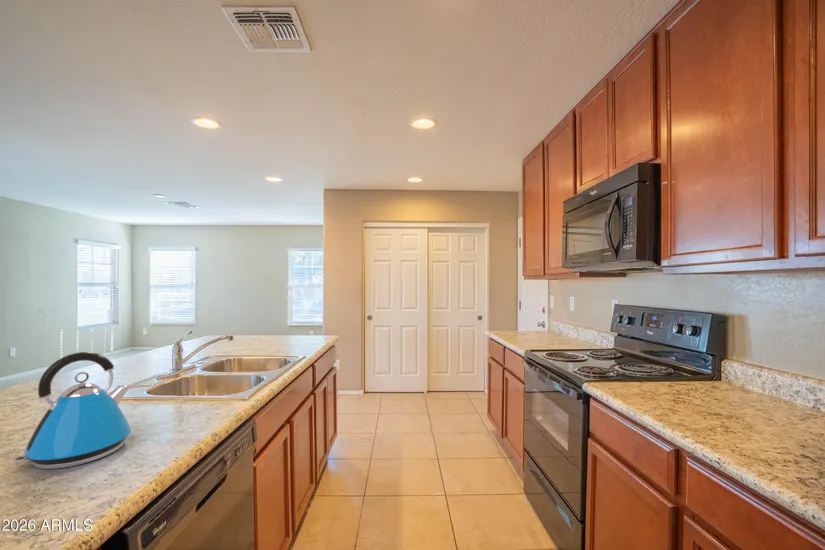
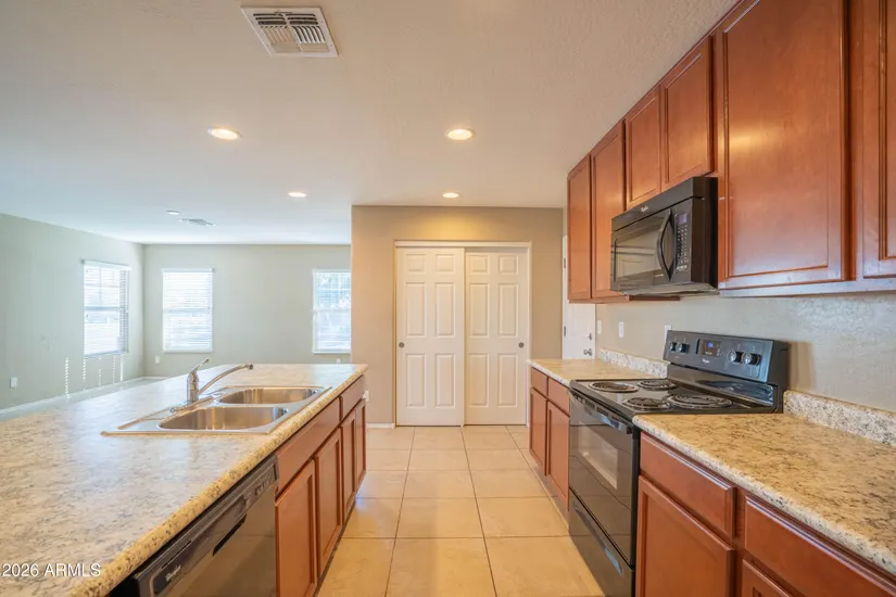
- kettle [12,351,132,470]
